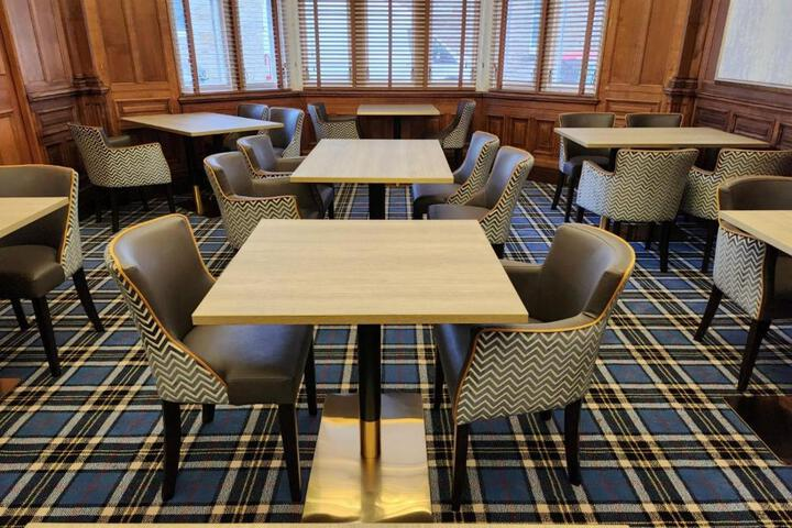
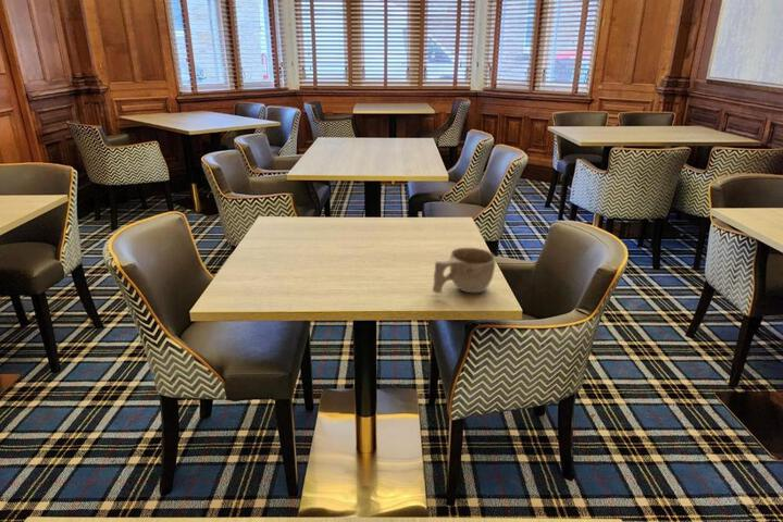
+ cup [432,247,497,295]
